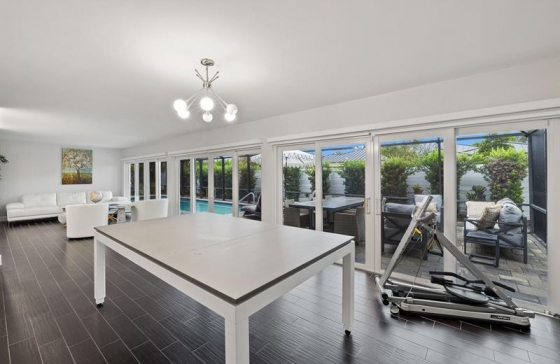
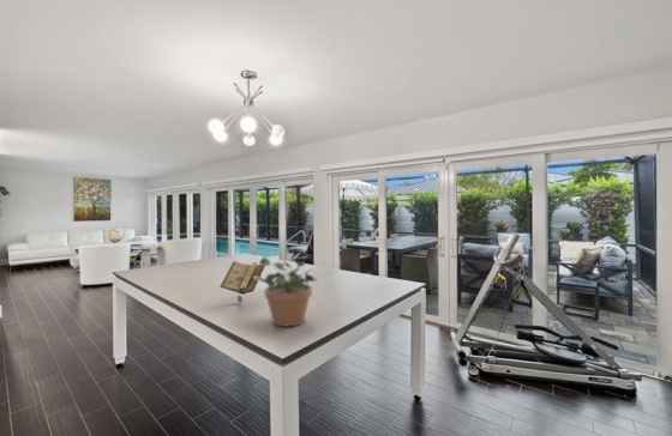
+ potted plant [253,253,320,328]
+ book [218,260,266,304]
